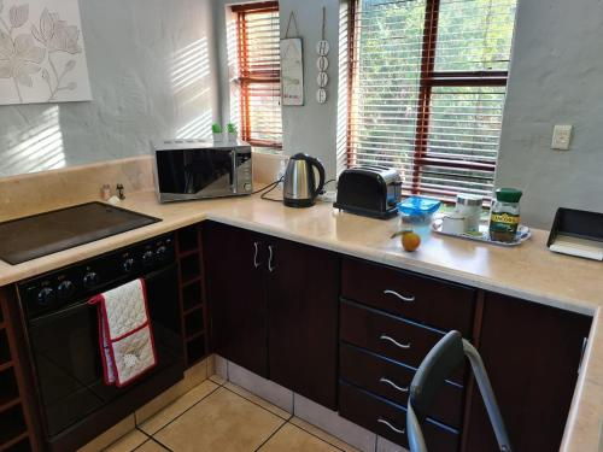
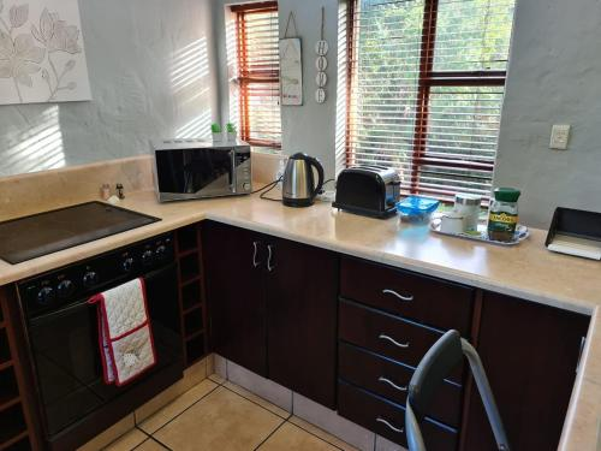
- fruit [388,224,422,252]
